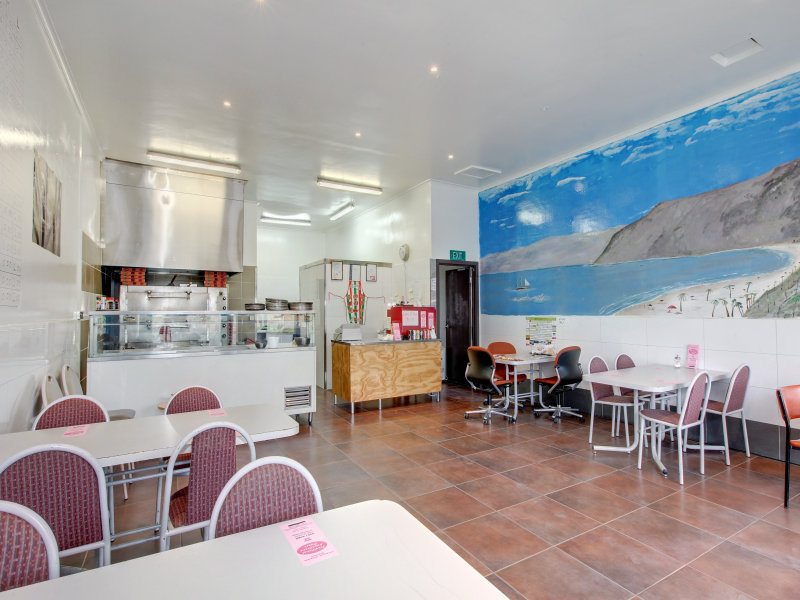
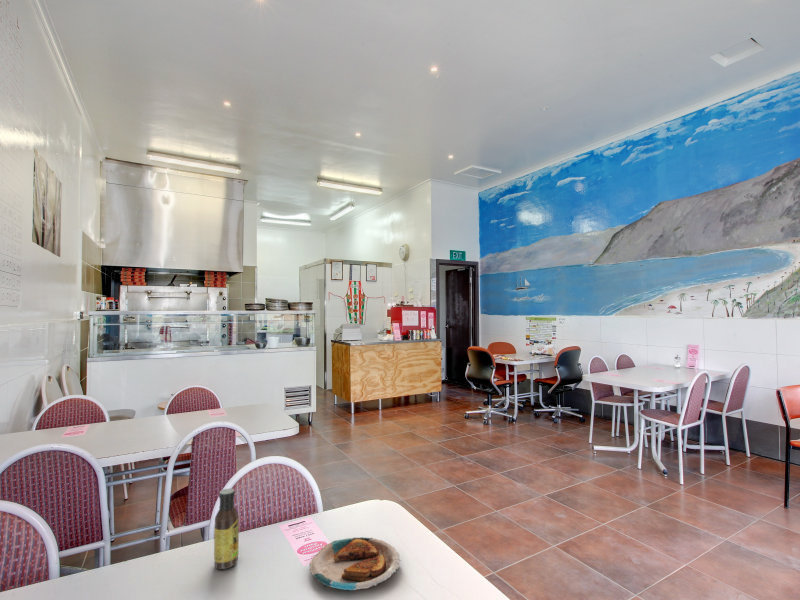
+ sauce bottle [213,488,240,570]
+ plate [309,536,401,592]
